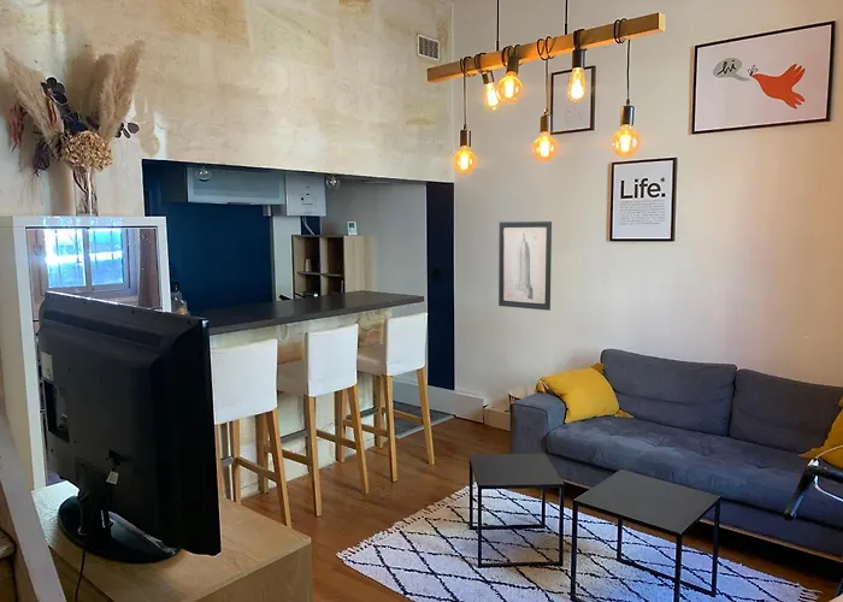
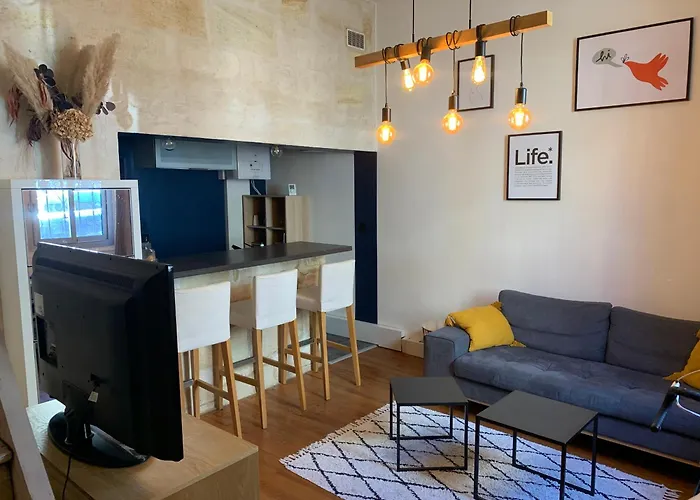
- wall art [497,220,553,312]
